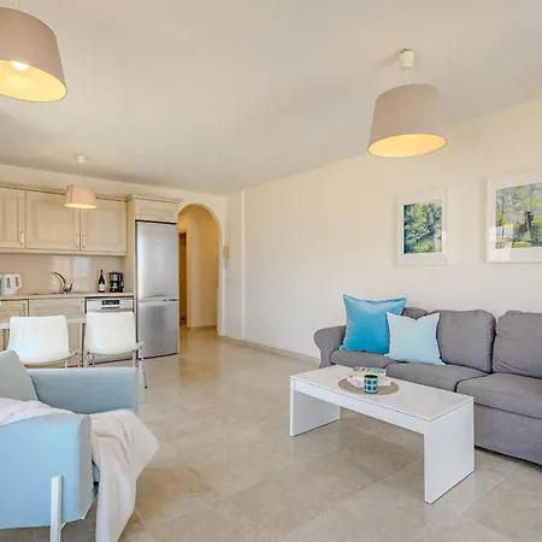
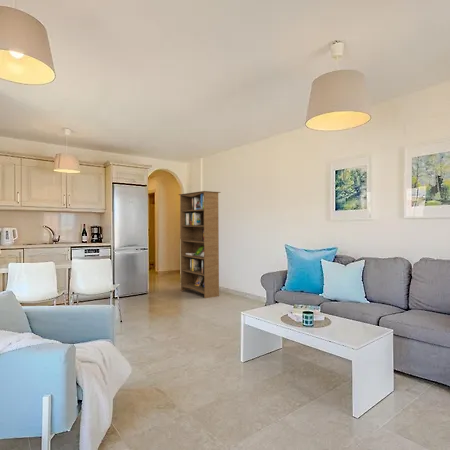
+ bookcase [178,190,222,299]
